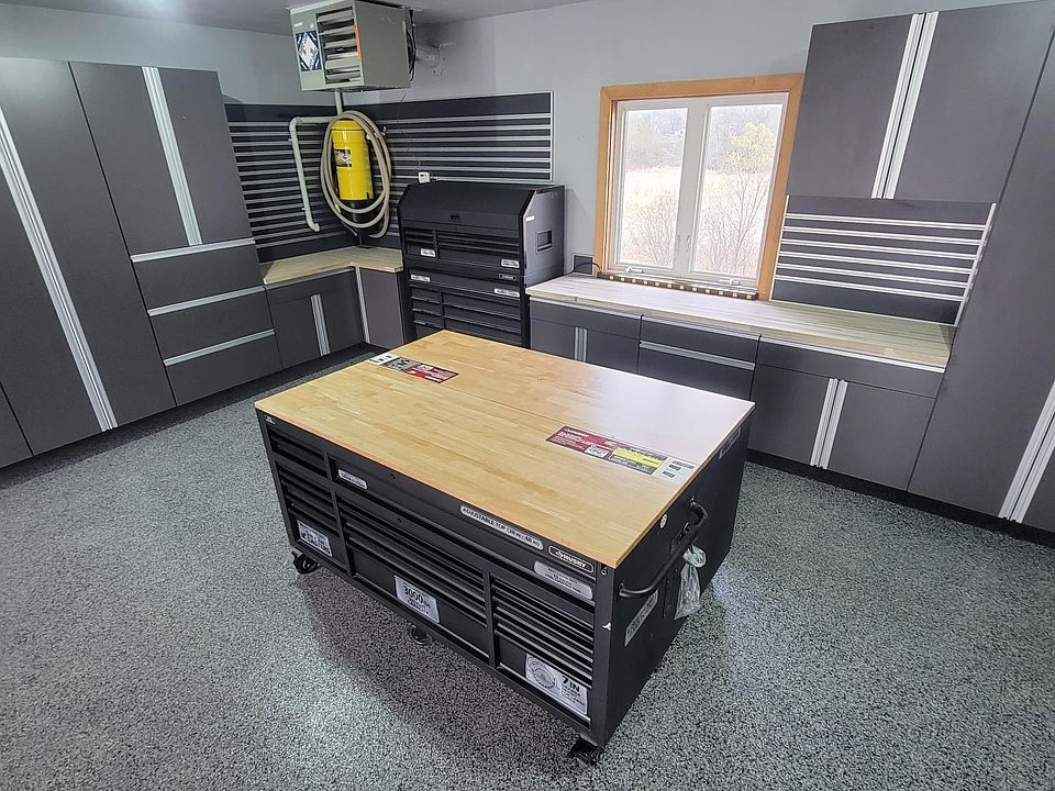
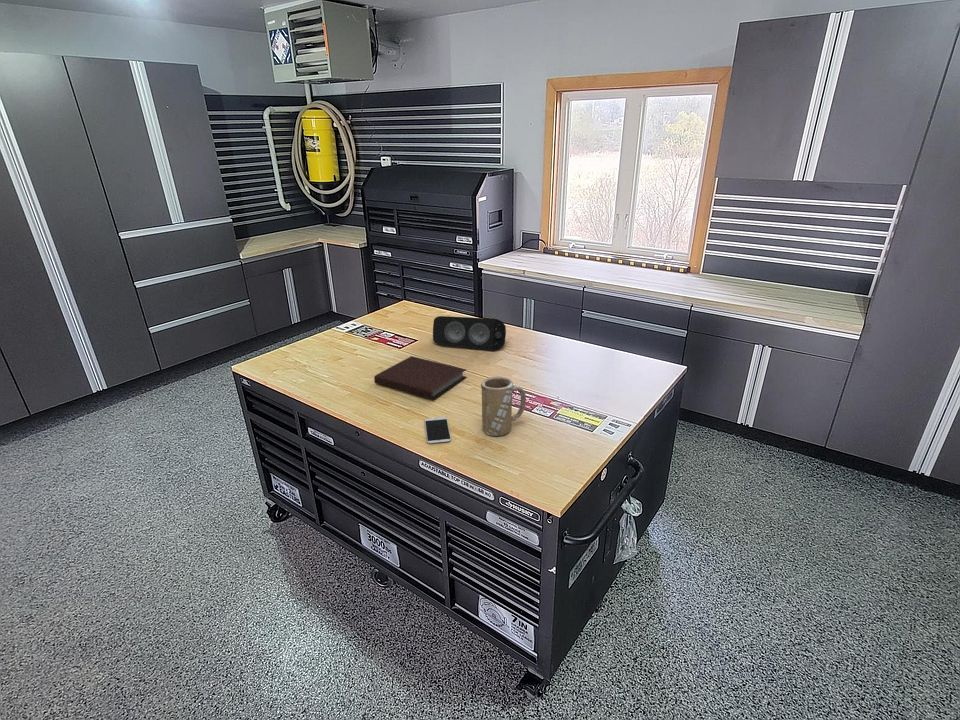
+ speaker [432,315,507,352]
+ notebook [373,355,468,401]
+ mug [480,376,527,437]
+ smartphone [424,416,452,444]
